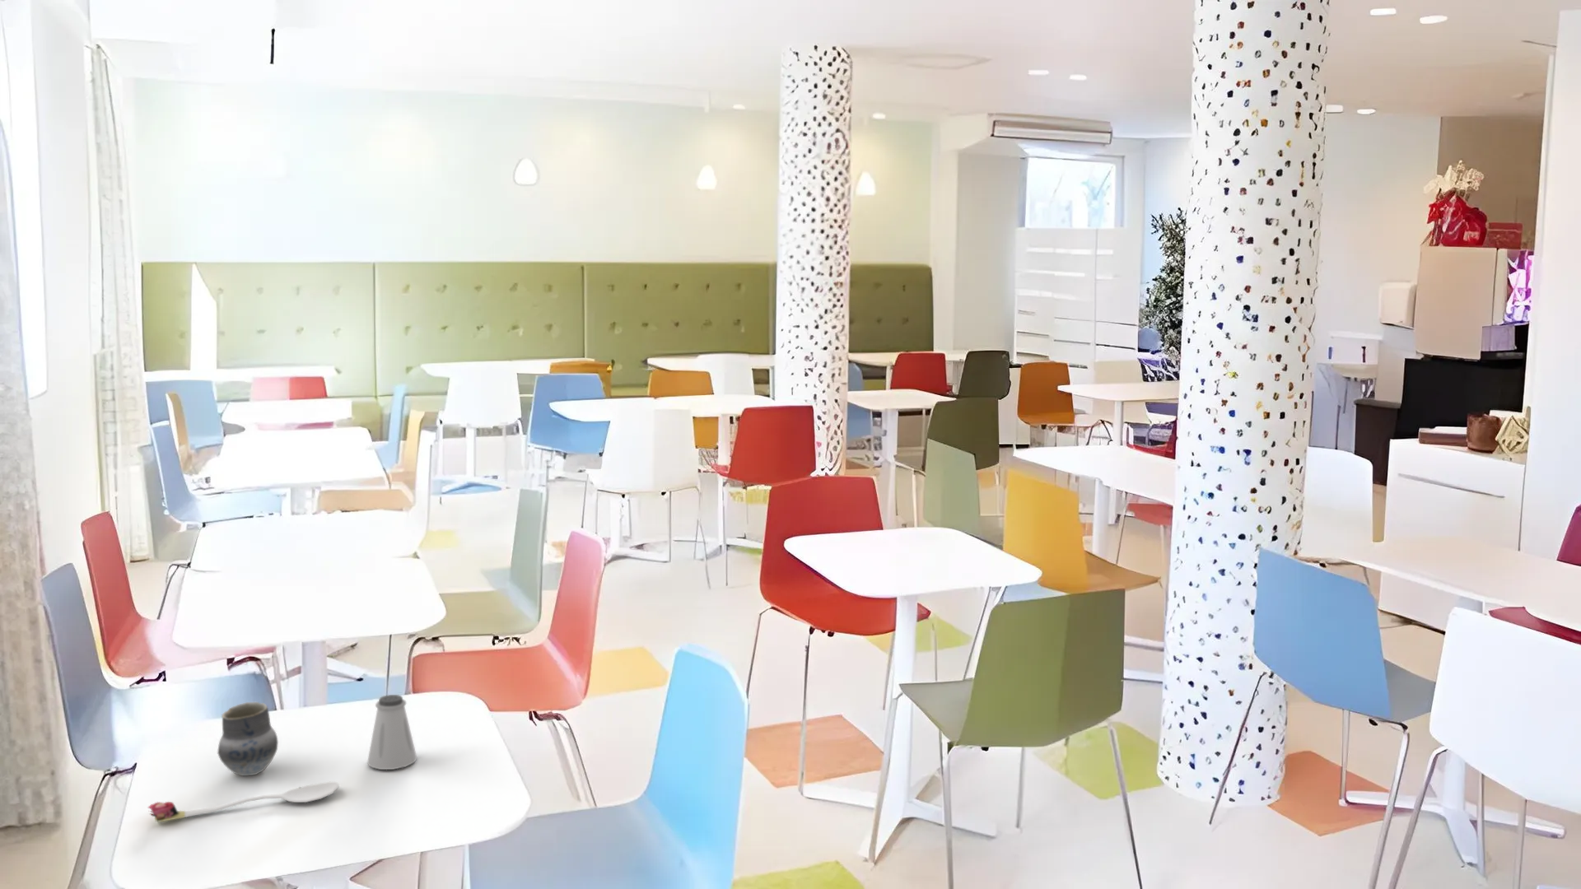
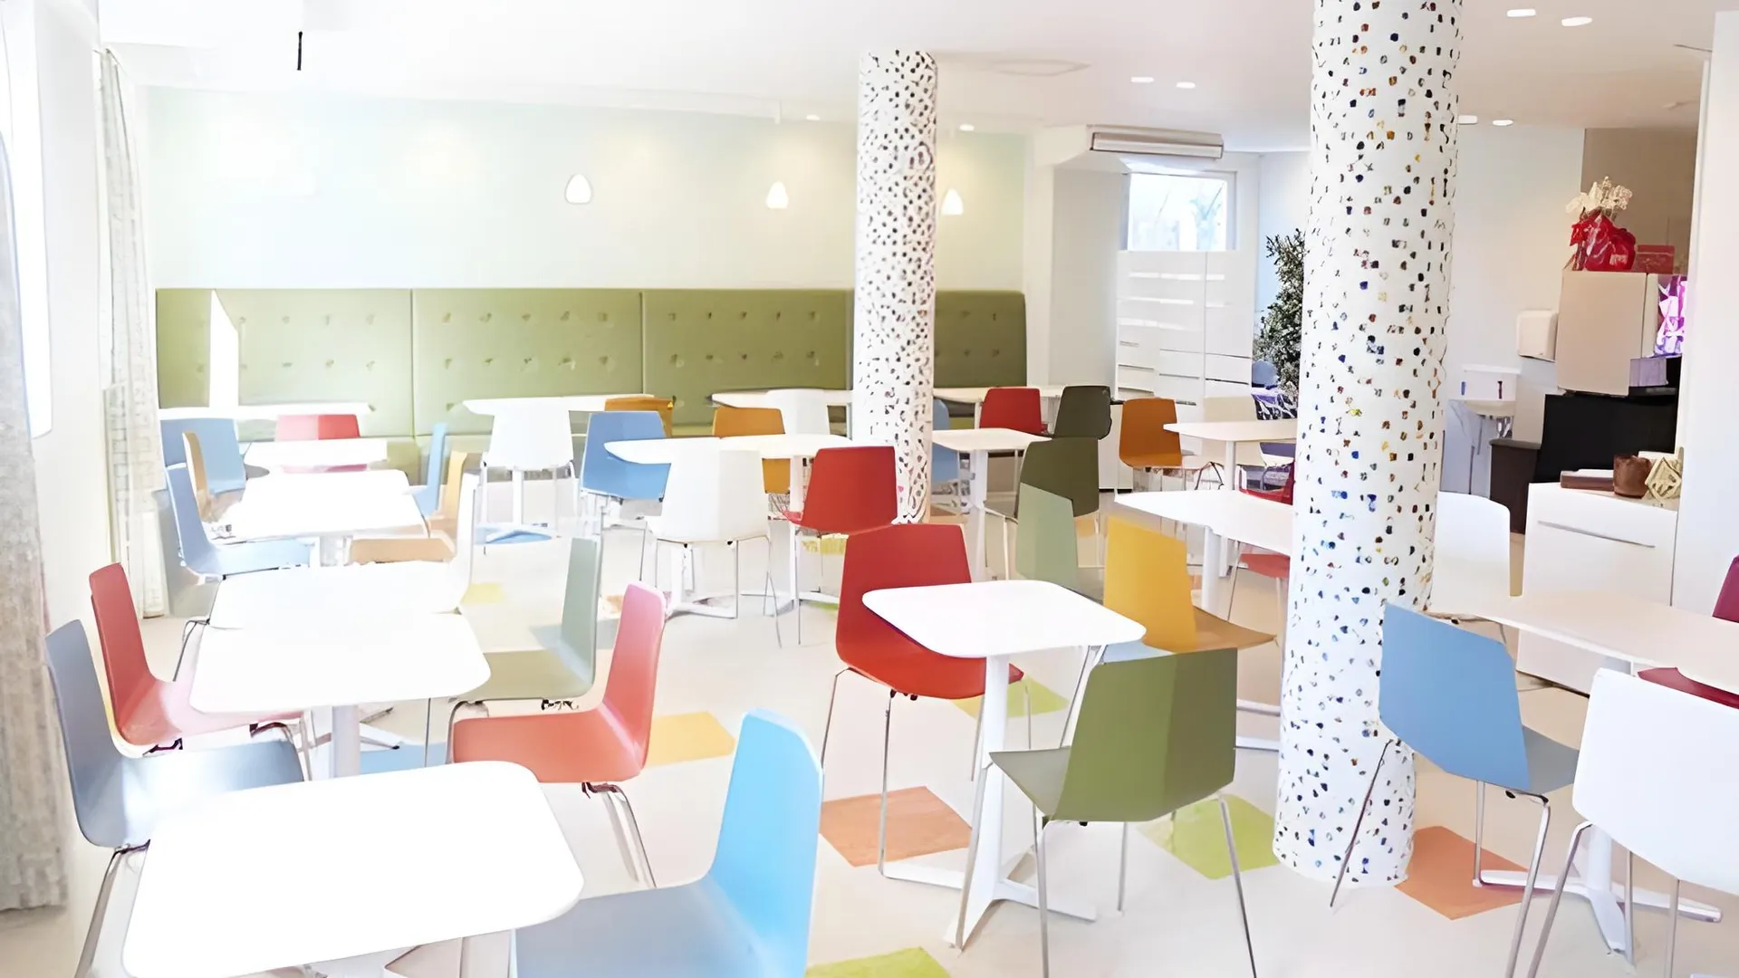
- cup [216,701,279,776]
- saltshaker [366,694,417,771]
- spoon [148,782,340,823]
